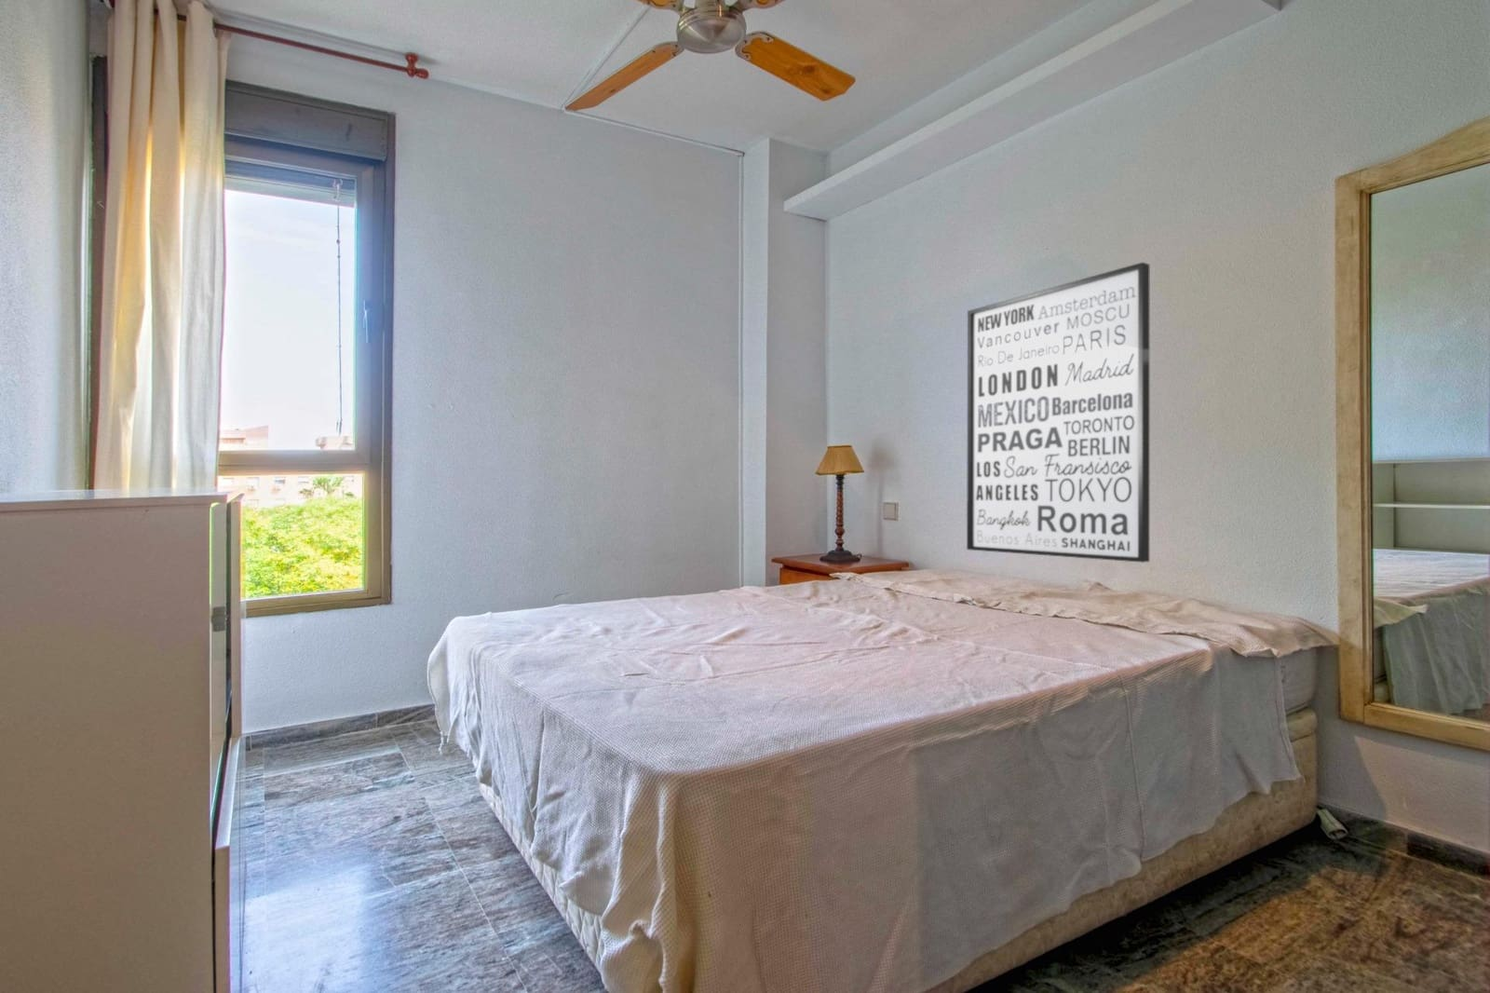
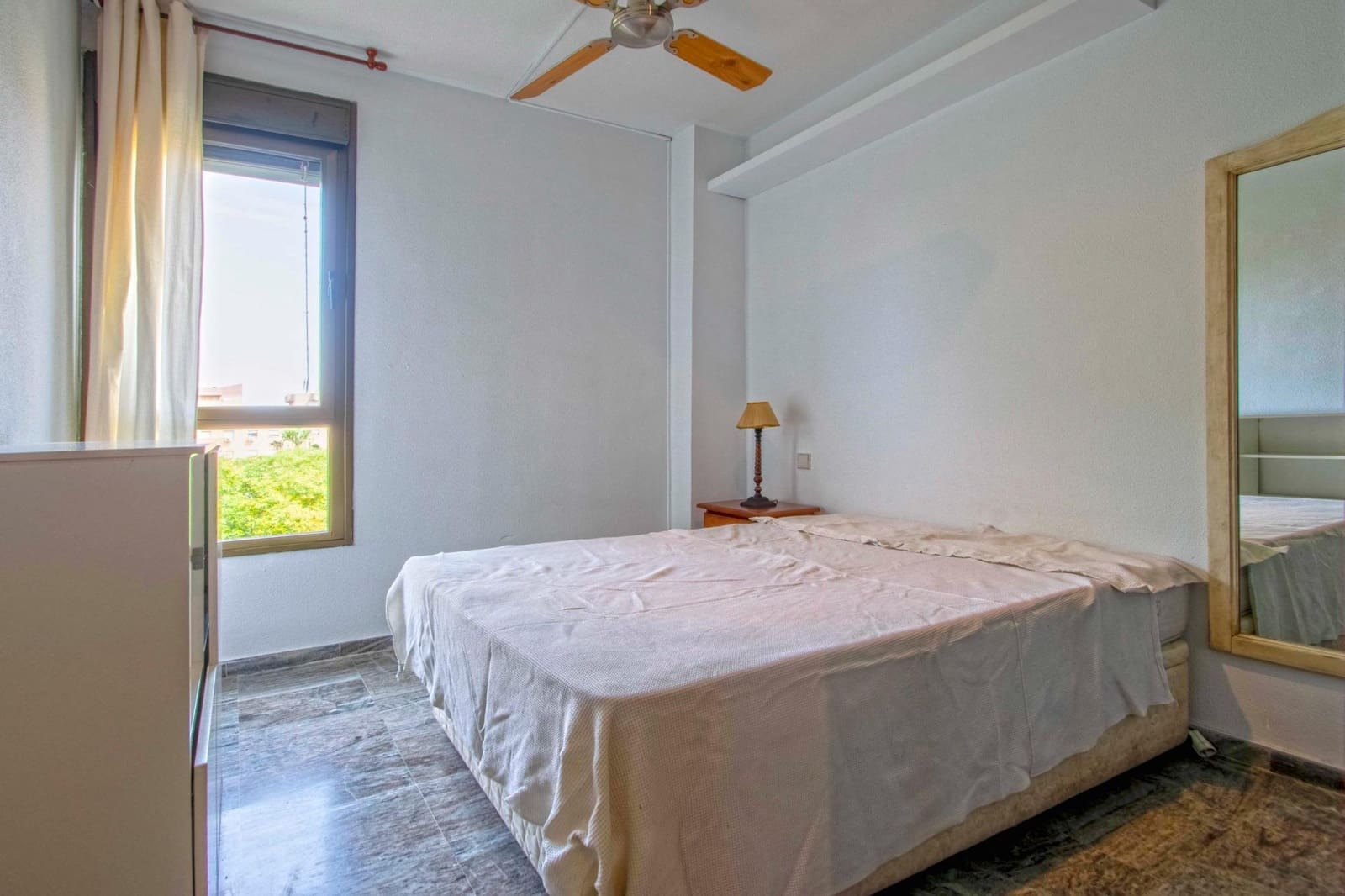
- wall art [966,262,1150,564]
